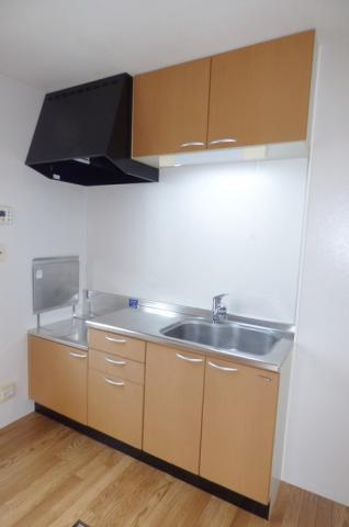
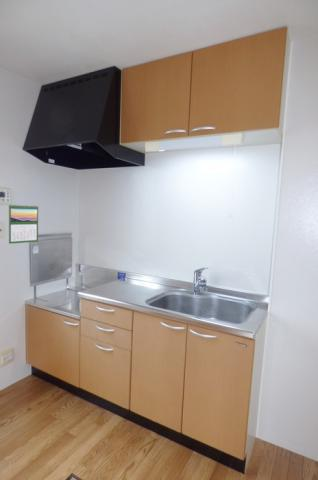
+ calendar [8,203,39,245]
